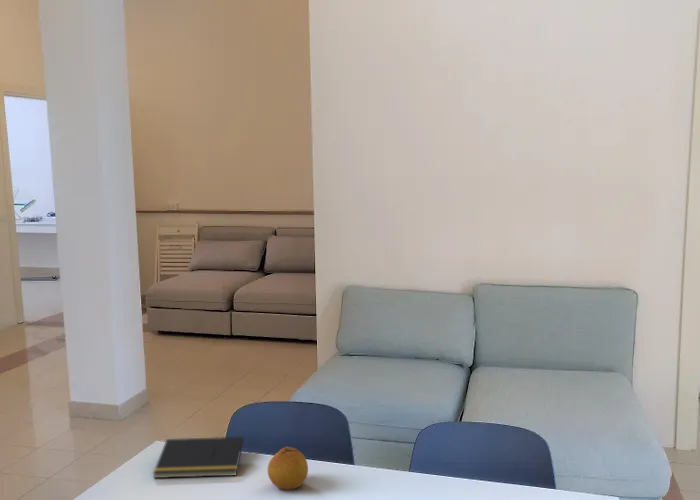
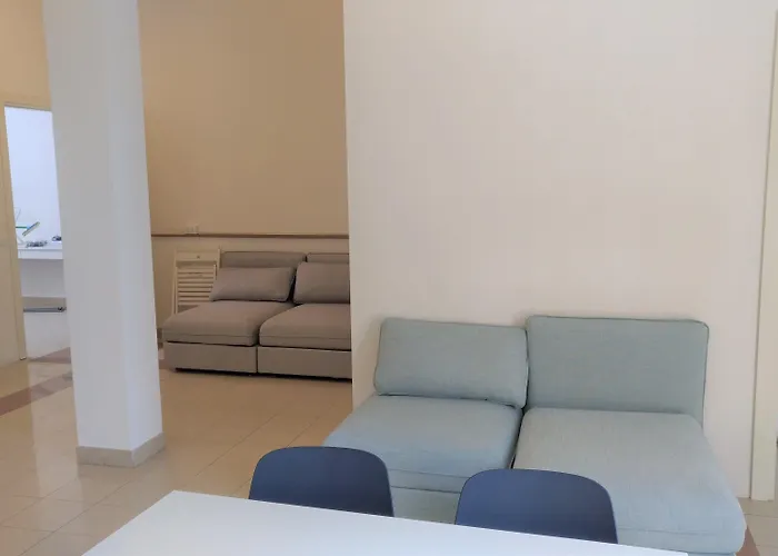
- fruit [267,446,309,491]
- notepad [152,436,244,479]
